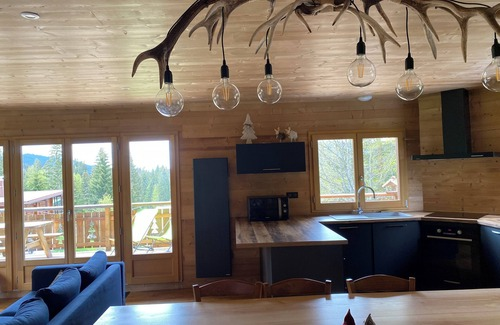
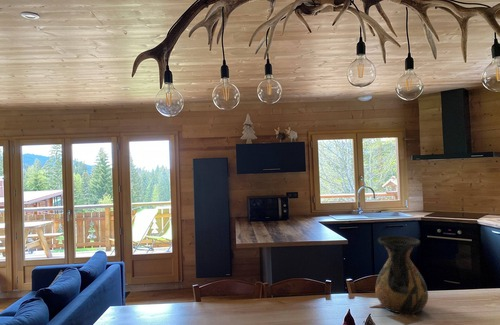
+ vase [370,235,429,325]
